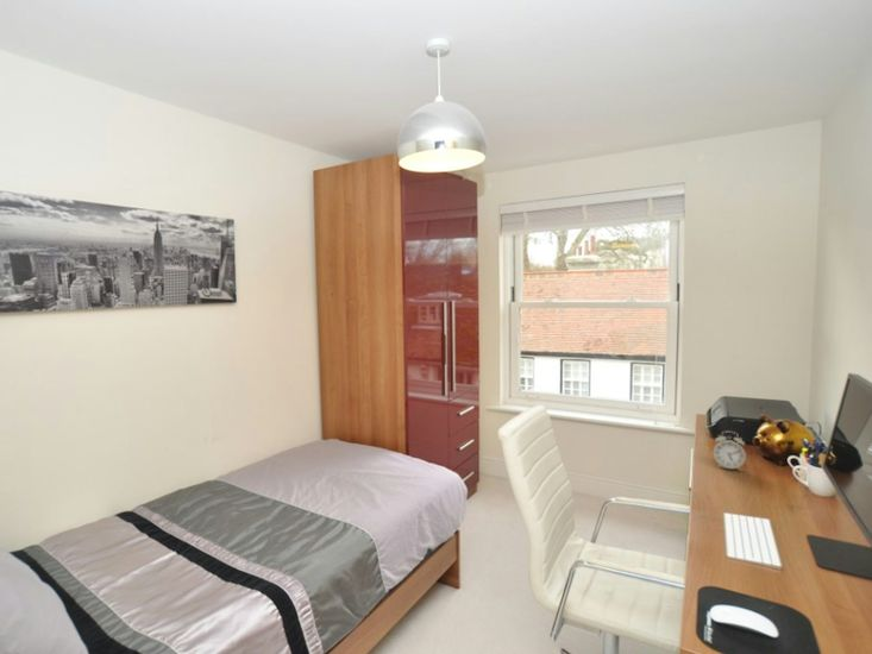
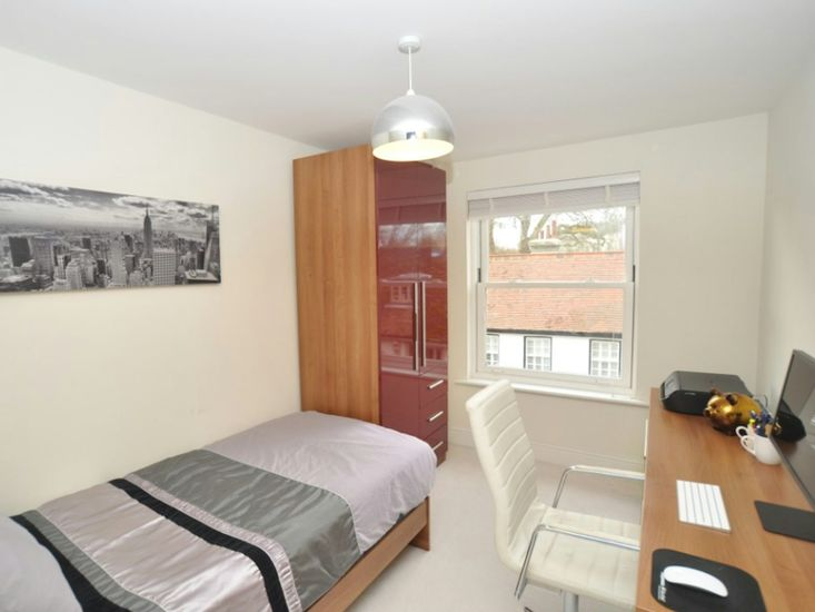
- alarm clock [713,430,747,472]
